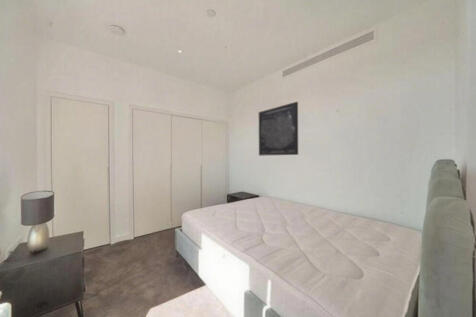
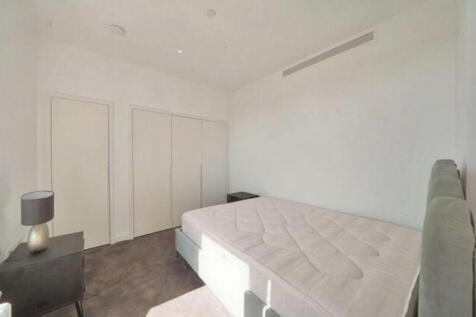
- wall art [258,101,299,157]
